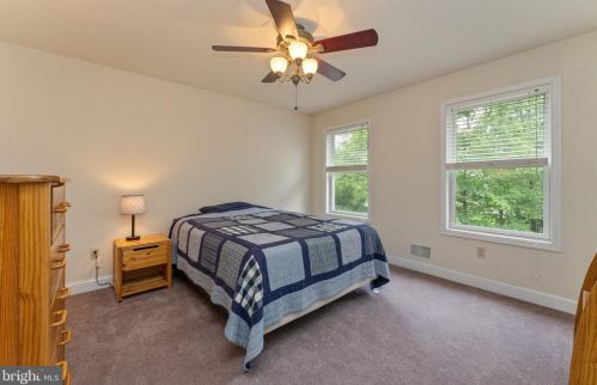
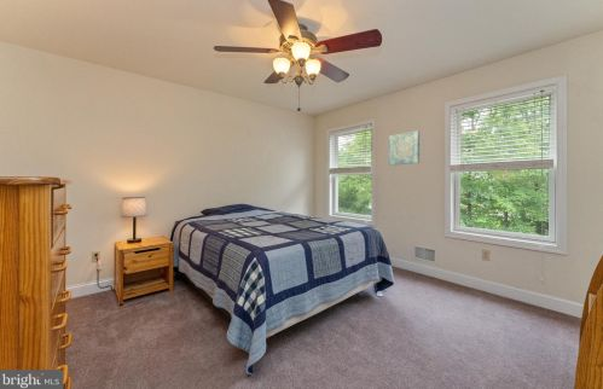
+ wall art [388,129,421,167]
